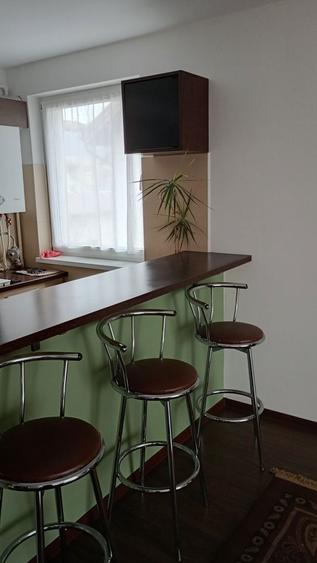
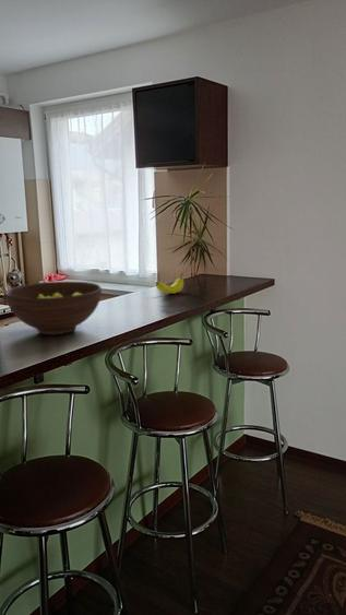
+ fruit bowl [4,281,103,336]
+ fruit [155,272,184,295]
